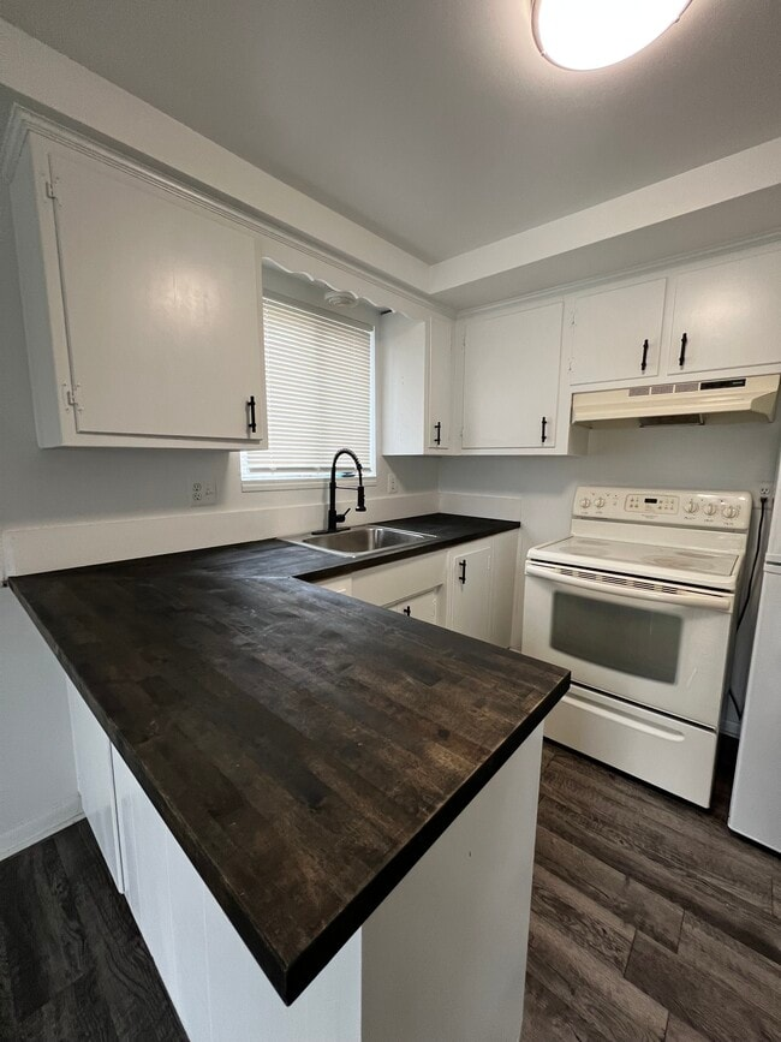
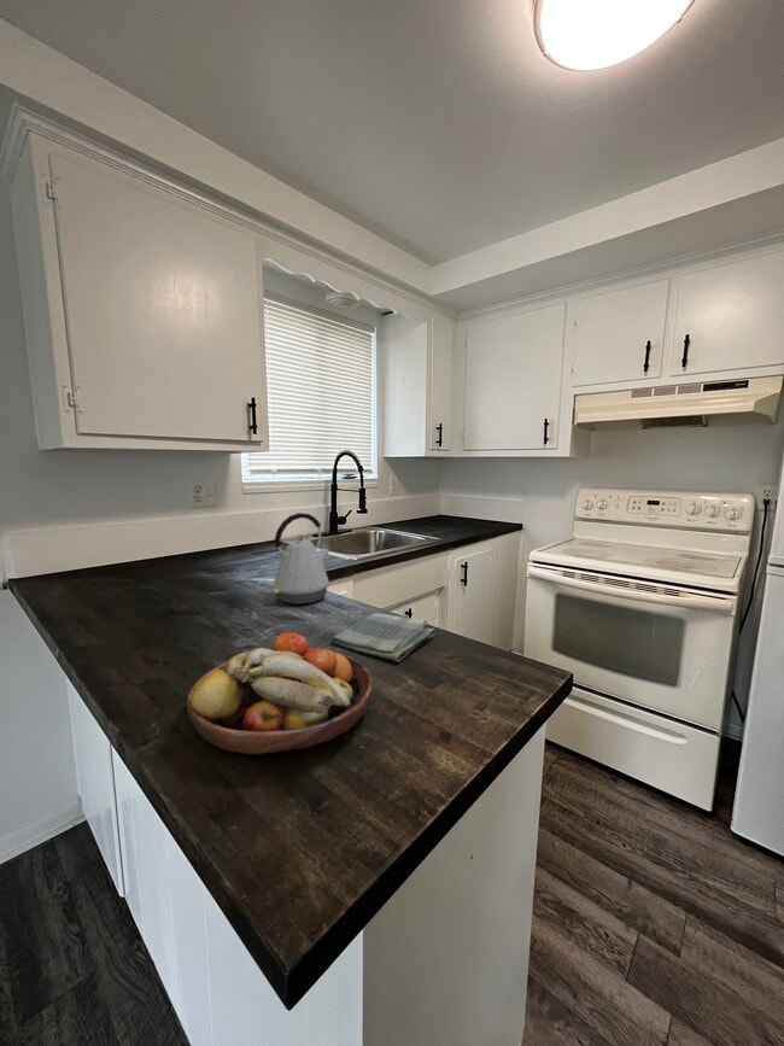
+ dish towel [330,612,437,664]
+ fruit bowl [185,631,374,756]
+ kettle [270,512,332,606]
